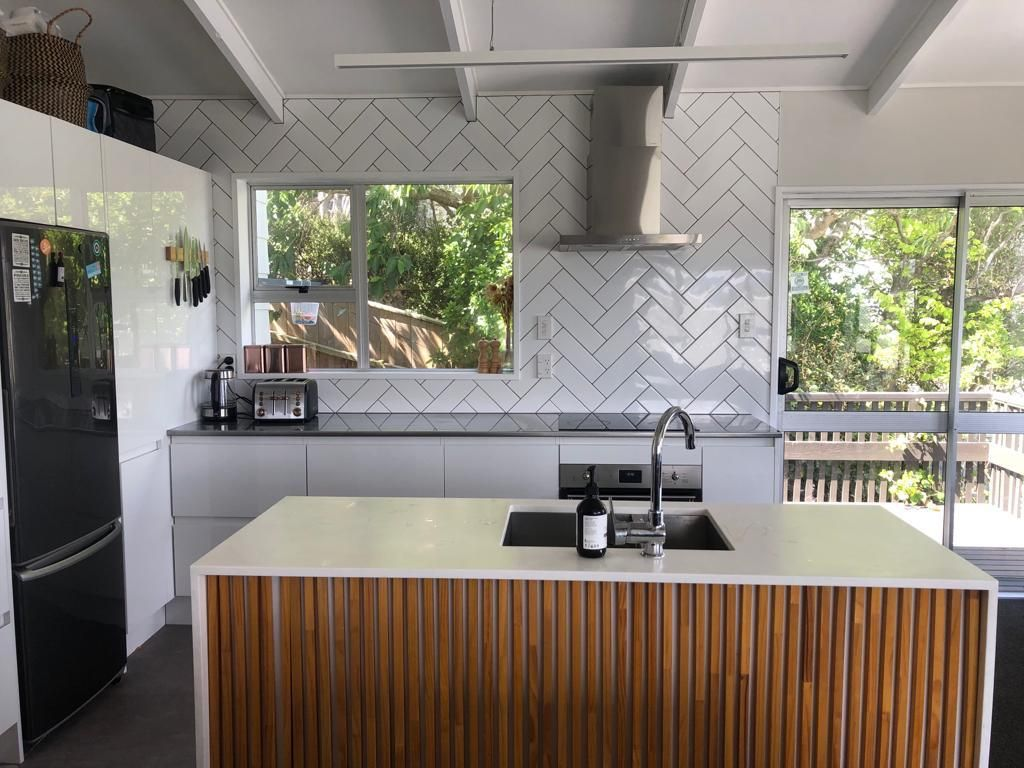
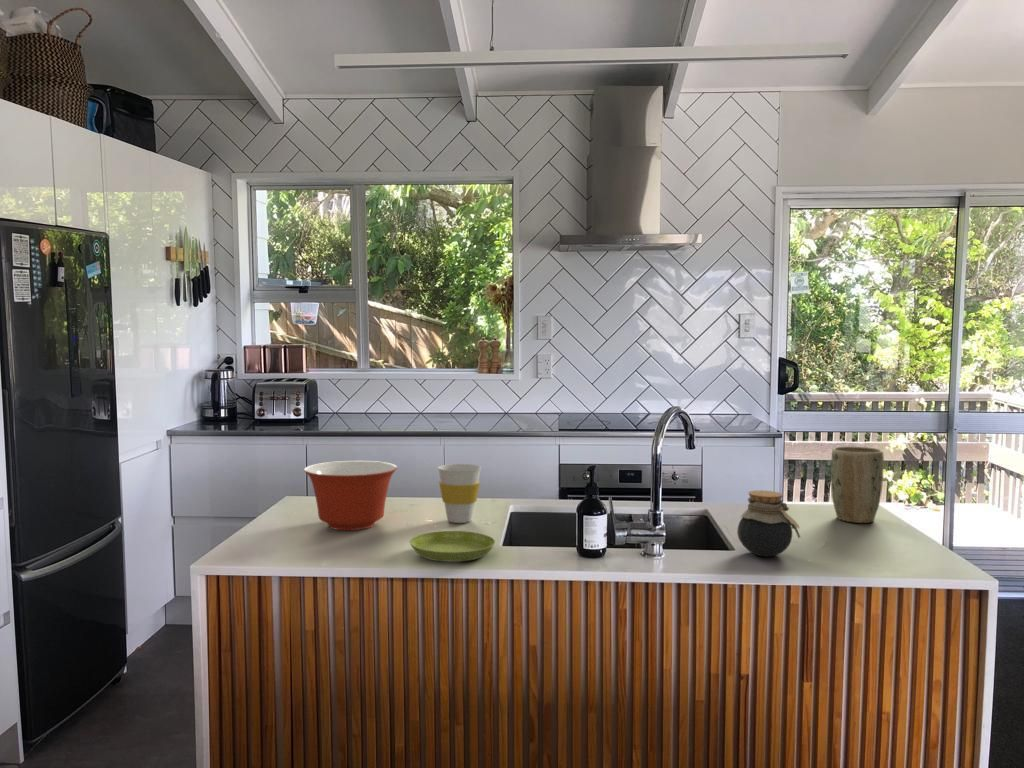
+ jar [736,489,801,558]
+ saucer [409,530,496,563]
+ mixing bowl [303,460,398,531]
+ plant pot [830,445,885,524]
+ cup [437,463,483,524]
